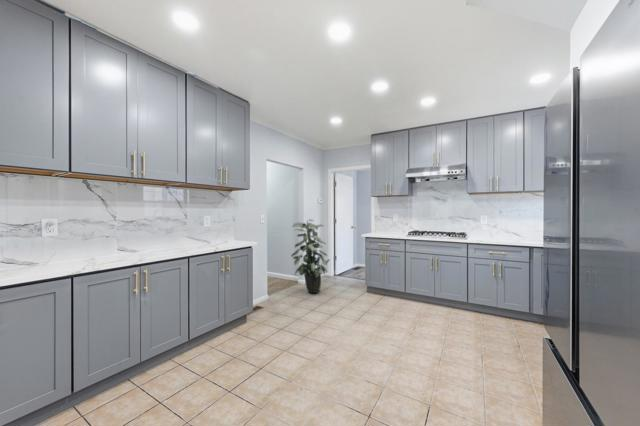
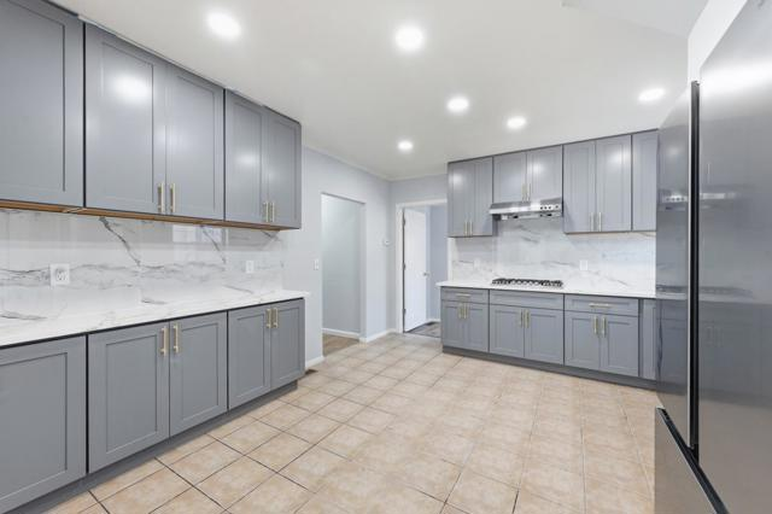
- indoor plant [290,218,331,294]
